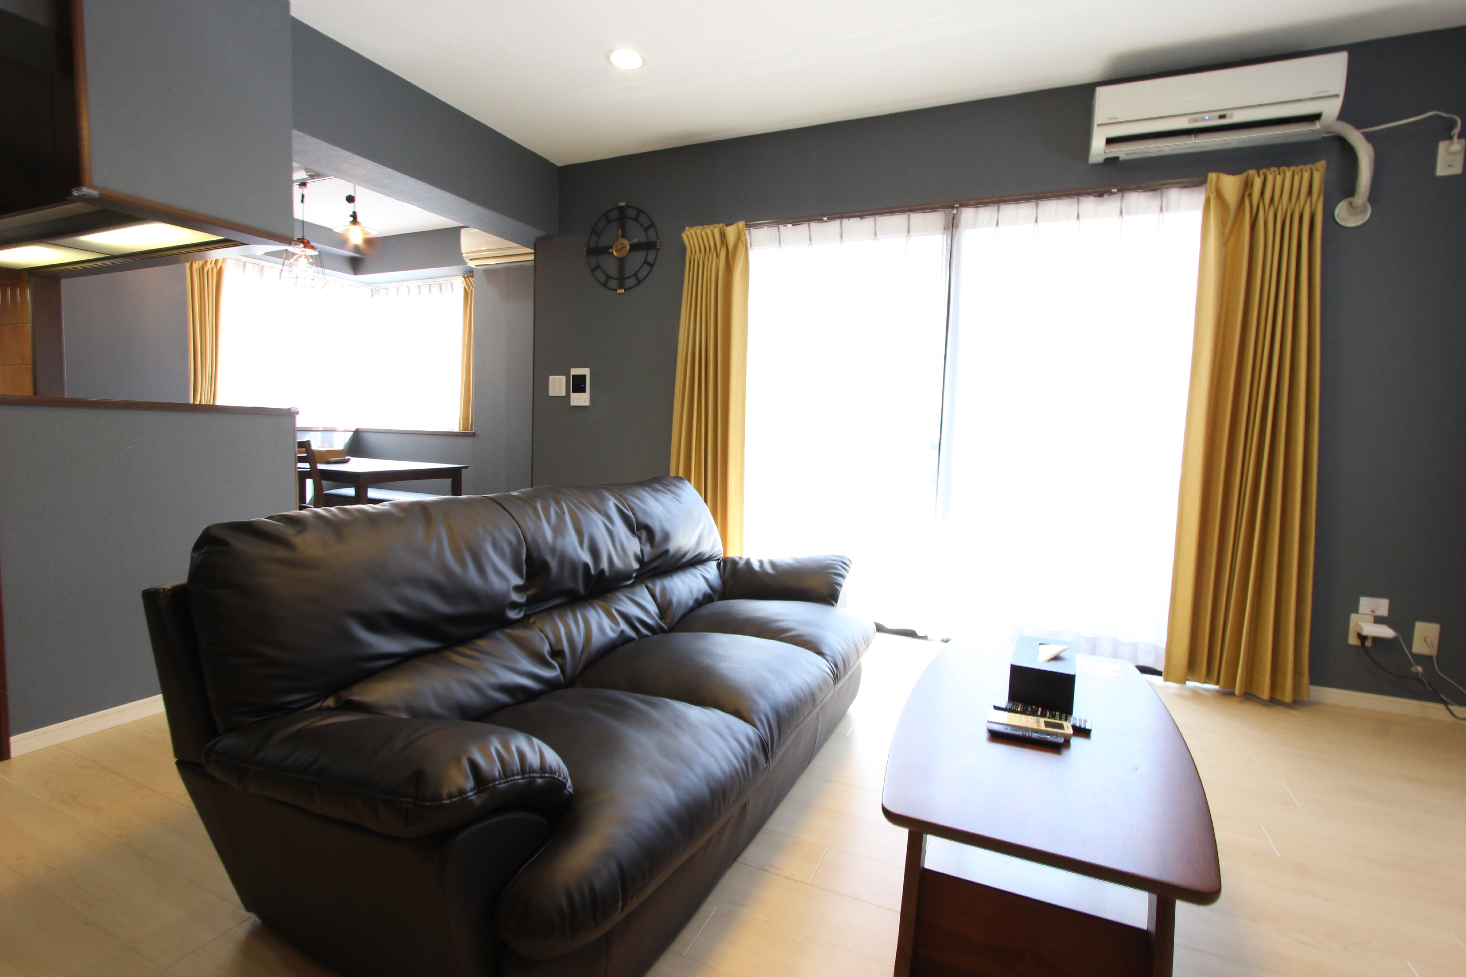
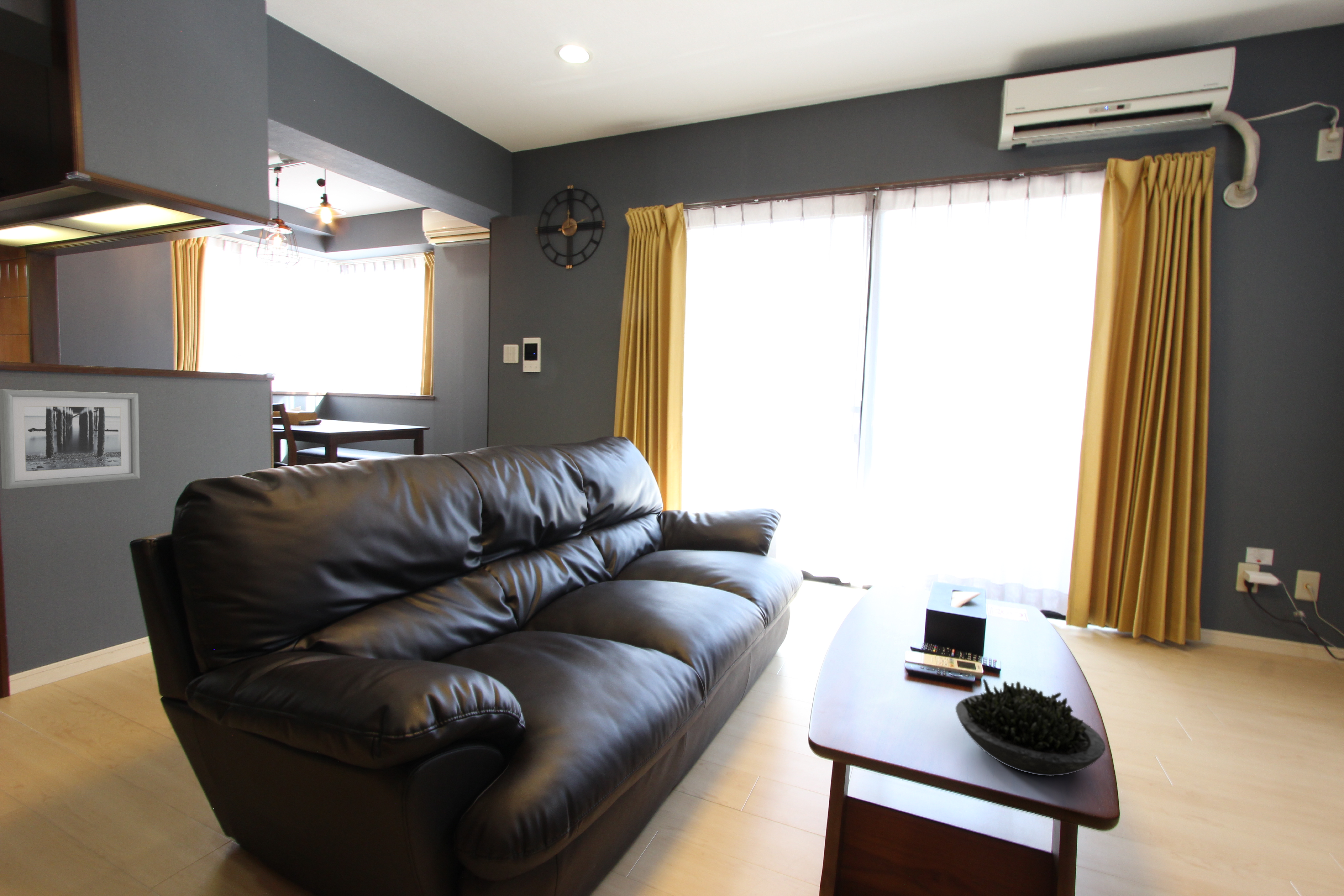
+ succulent plant [955,679,1106,776]
+ wall art [0,389,140,489]
